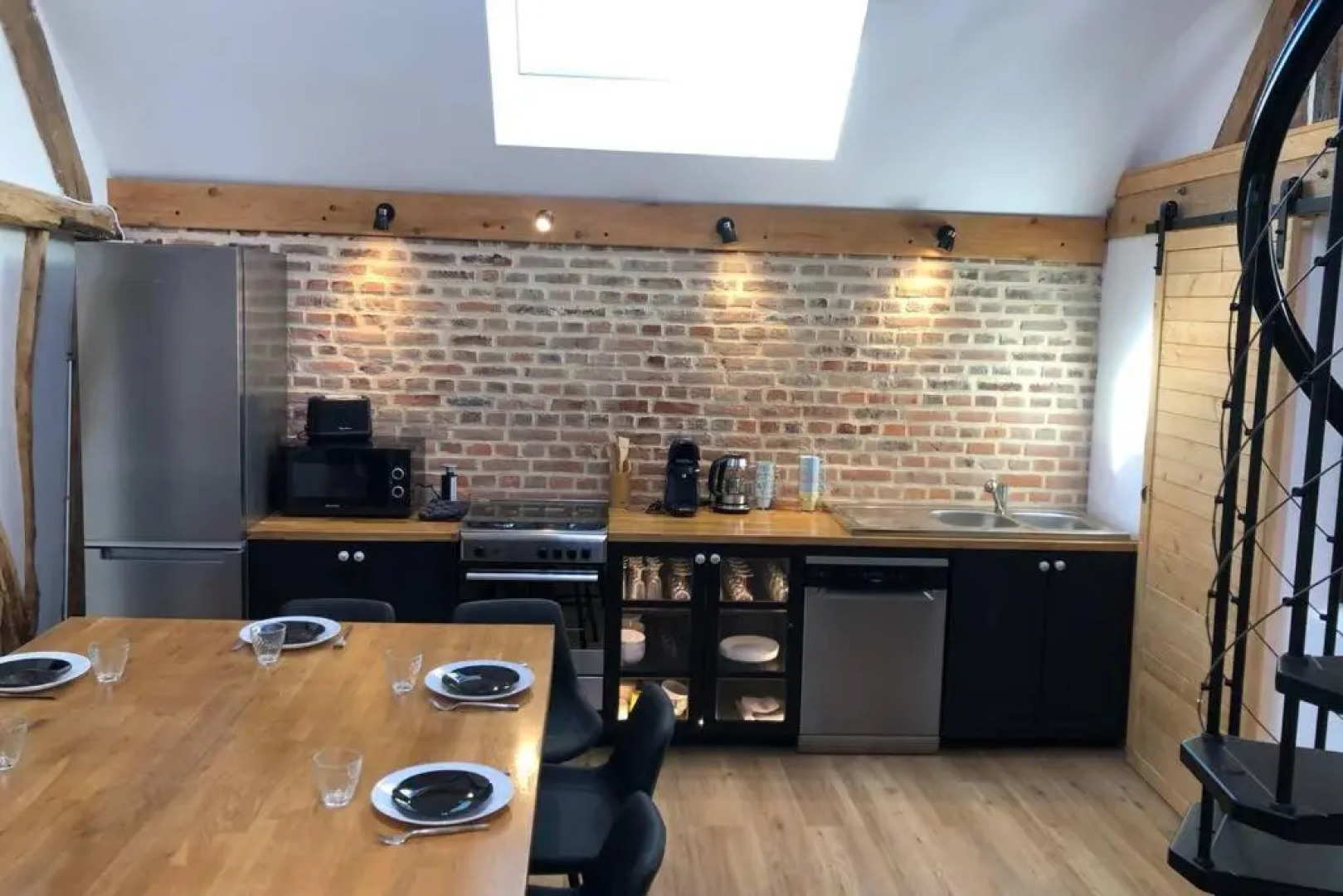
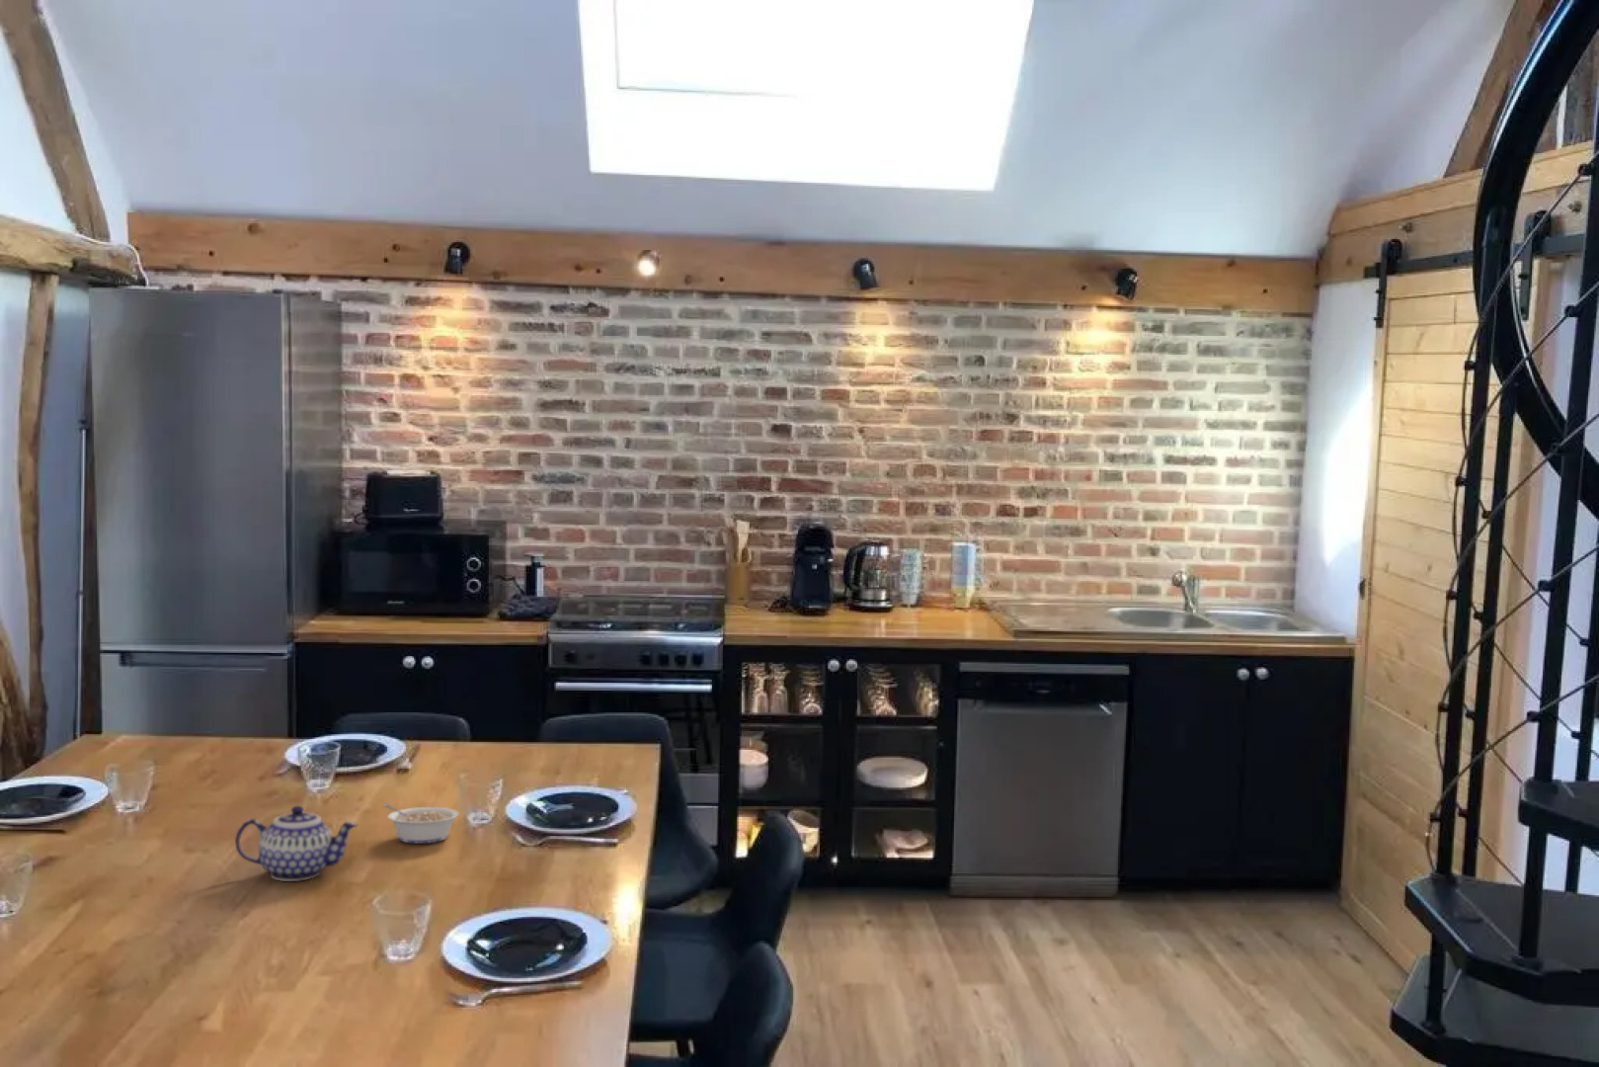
+ legume [382,803,460,844]
+ teapot [235,805,358,882]
